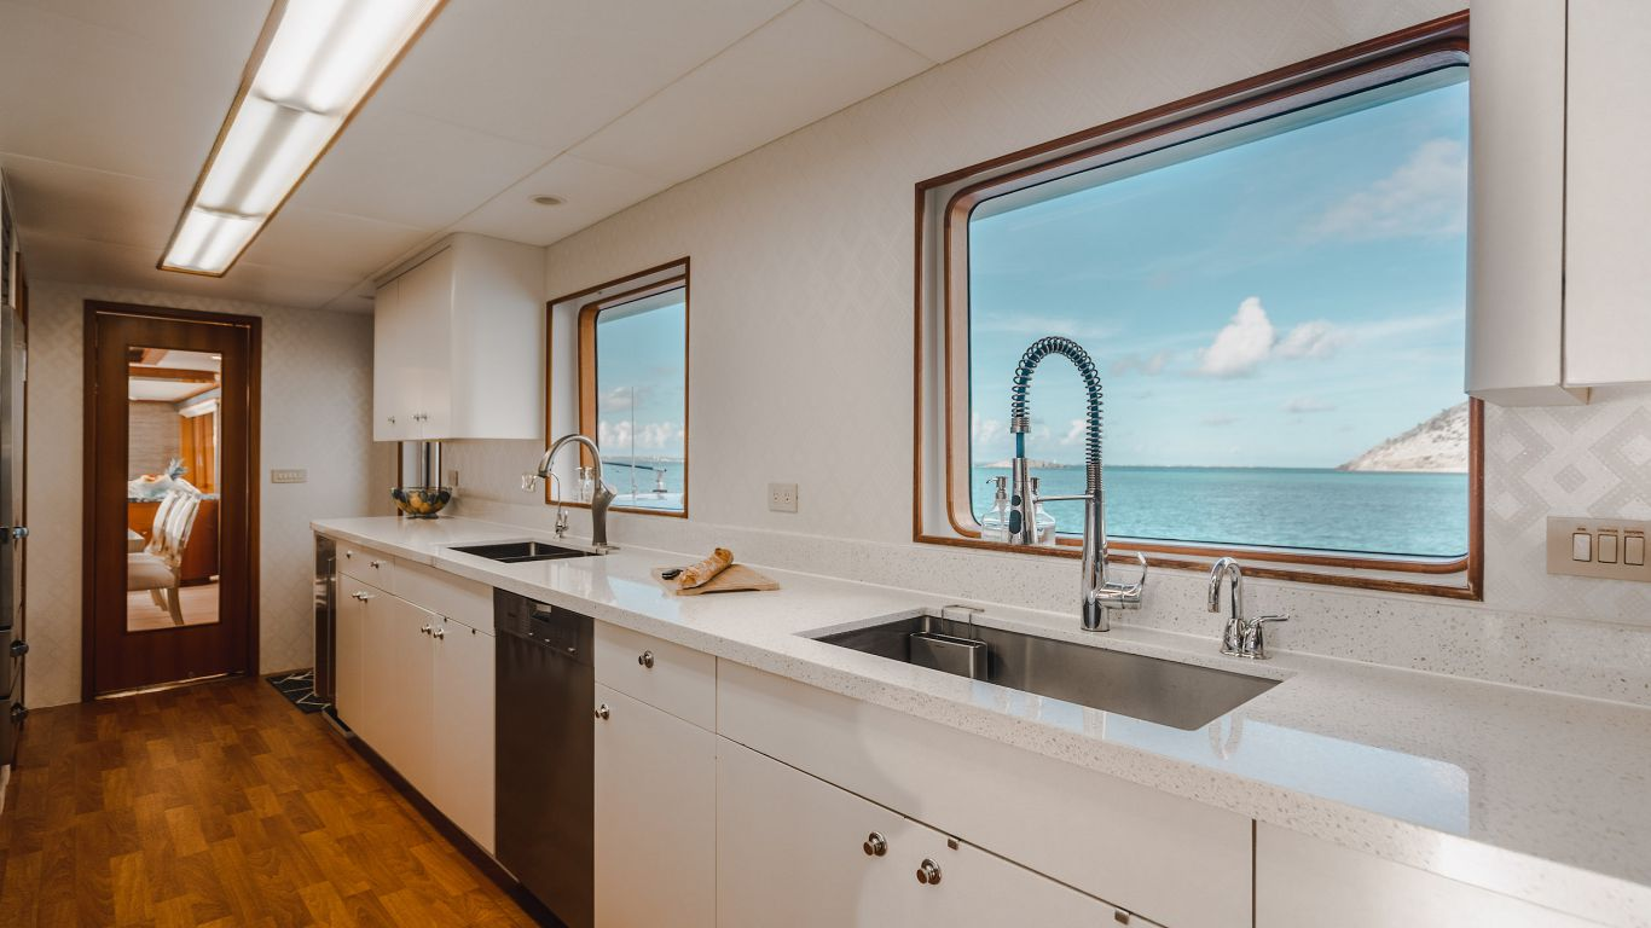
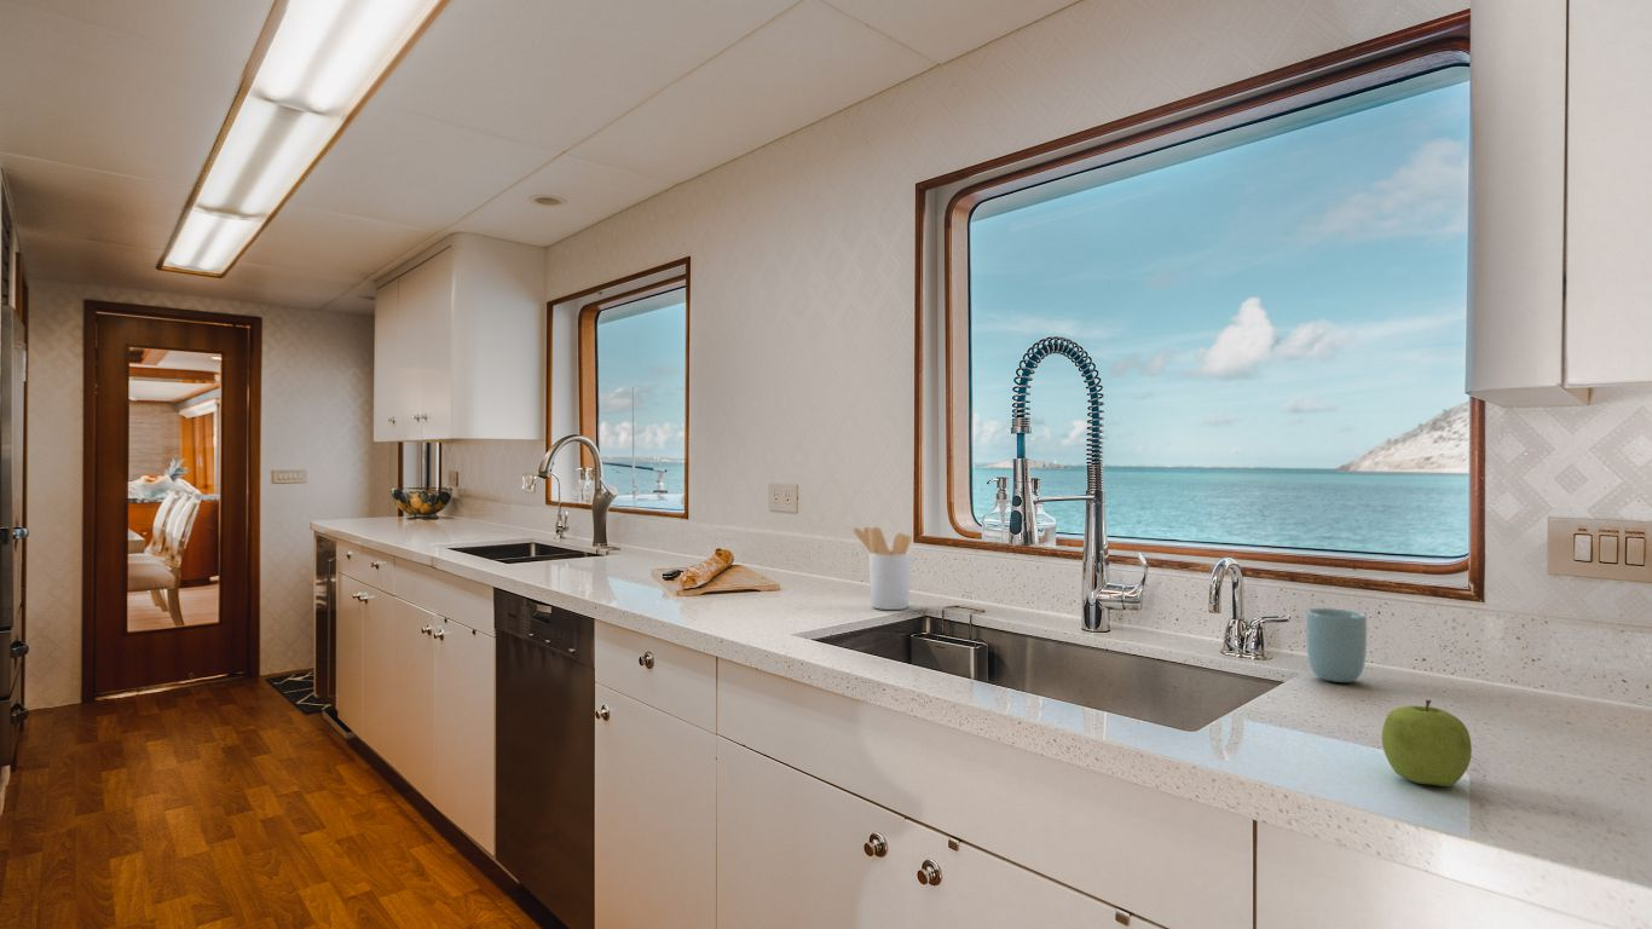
+ fruit [1381,699,1473,787]
+ utensil holder [853,526,913,611]
+ cup [1305,607,1368,683]
